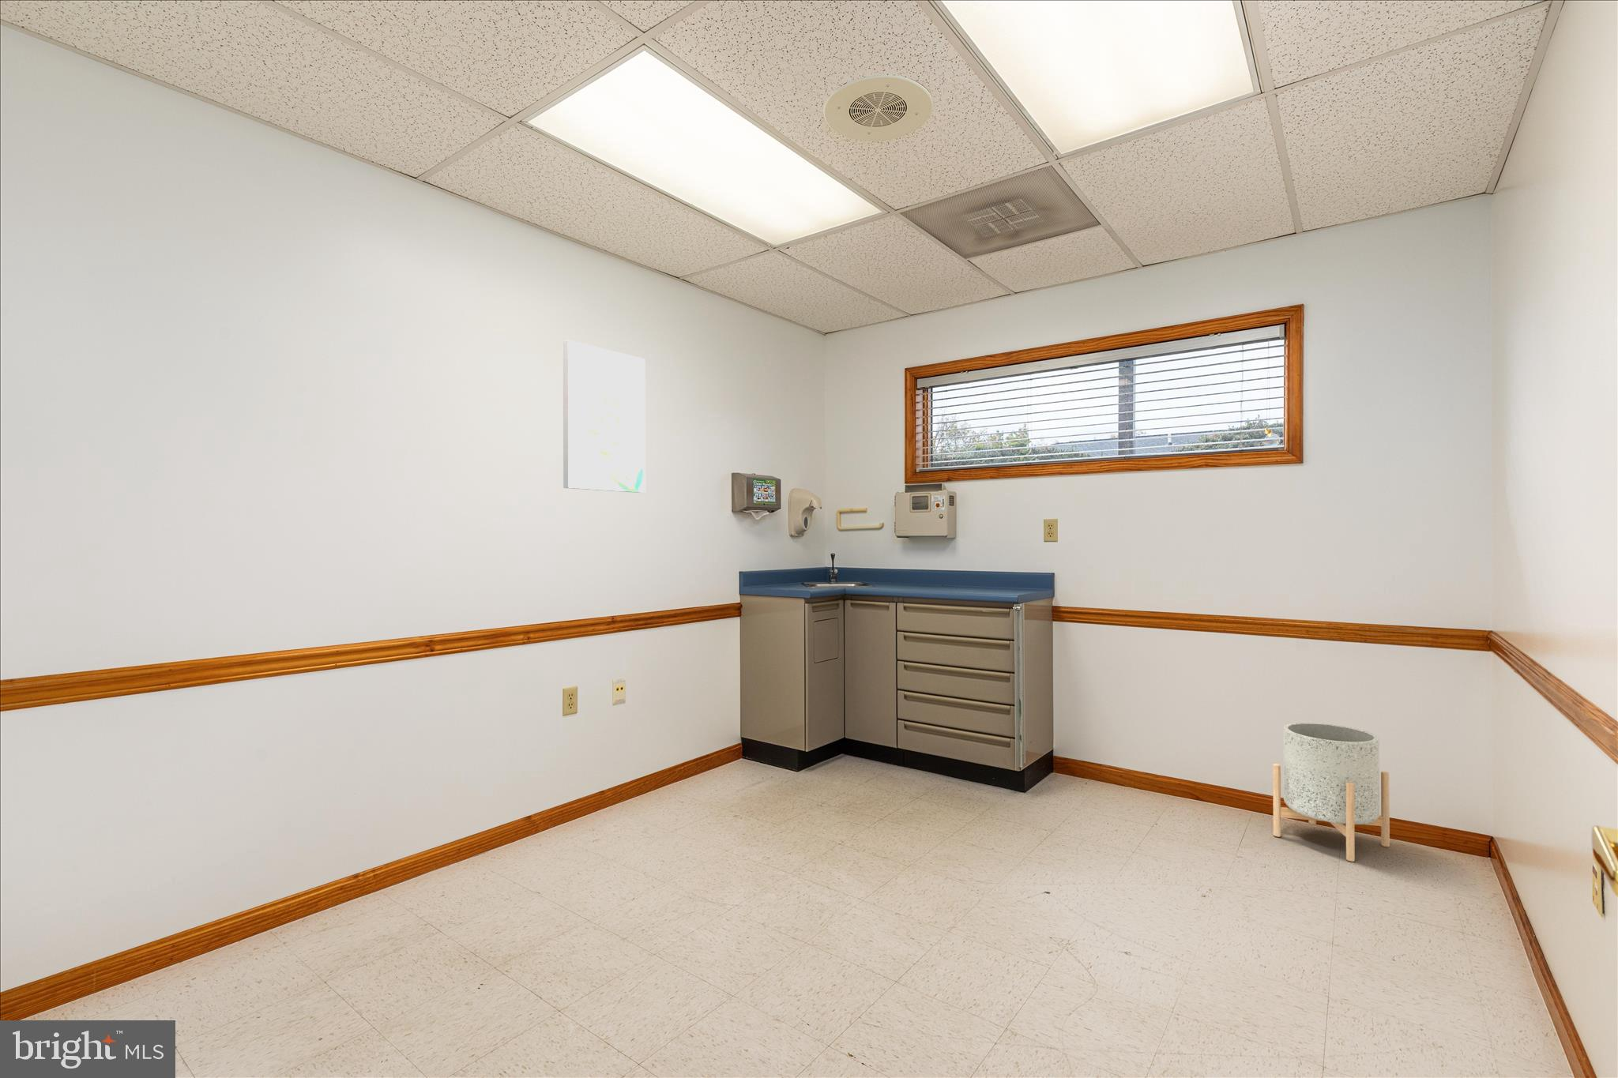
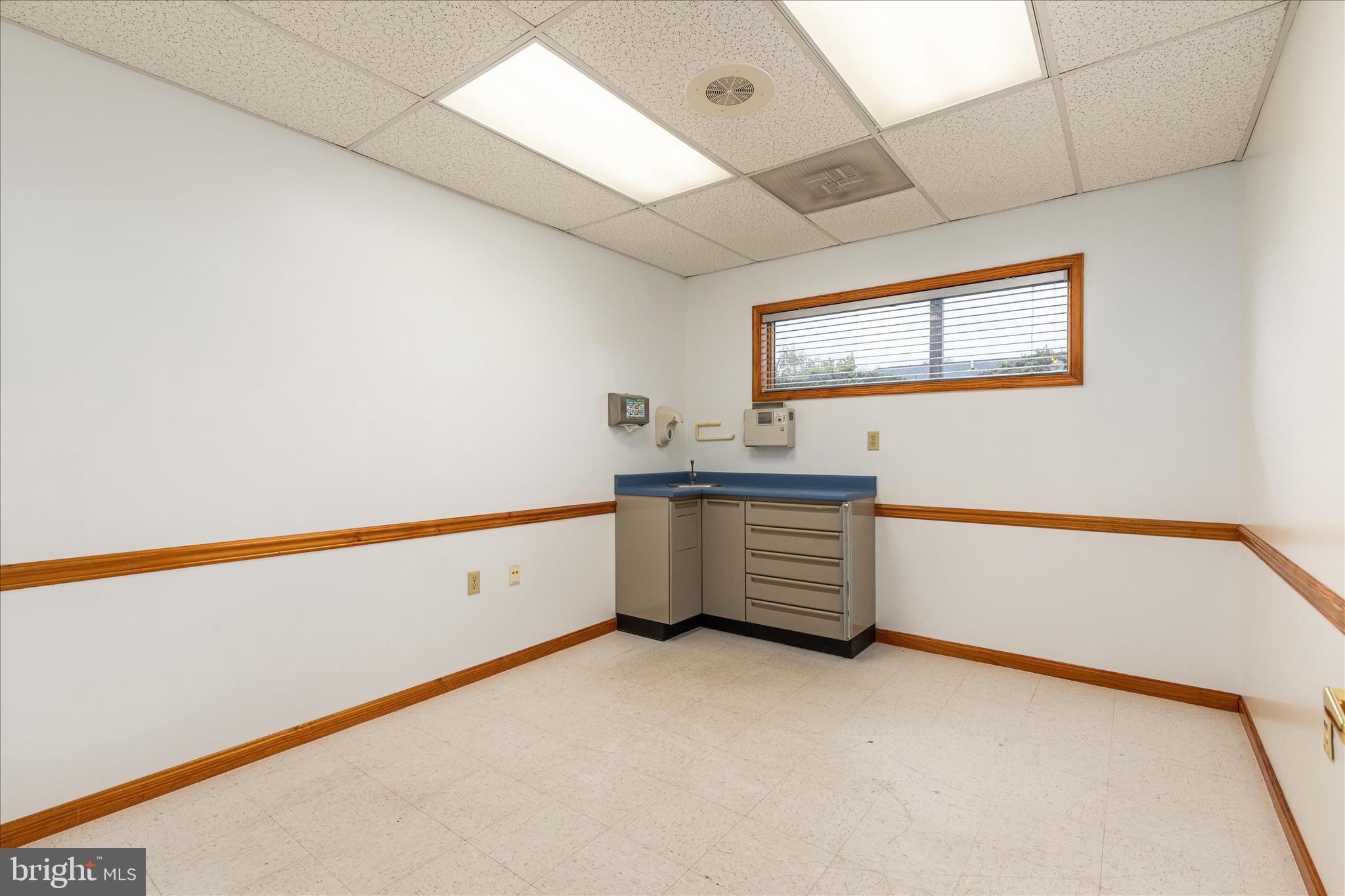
- planter [1272,722,1391,863]
- wall art [563,339,646,493]
